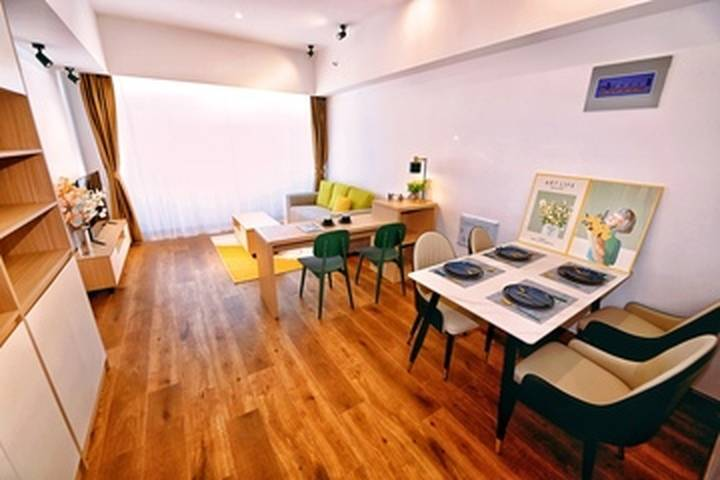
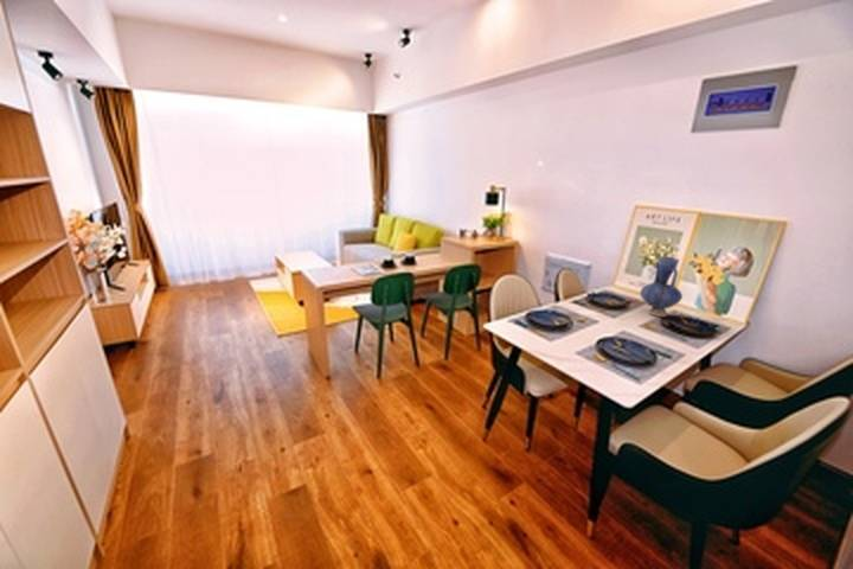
+ vase [639,255,684,318]
